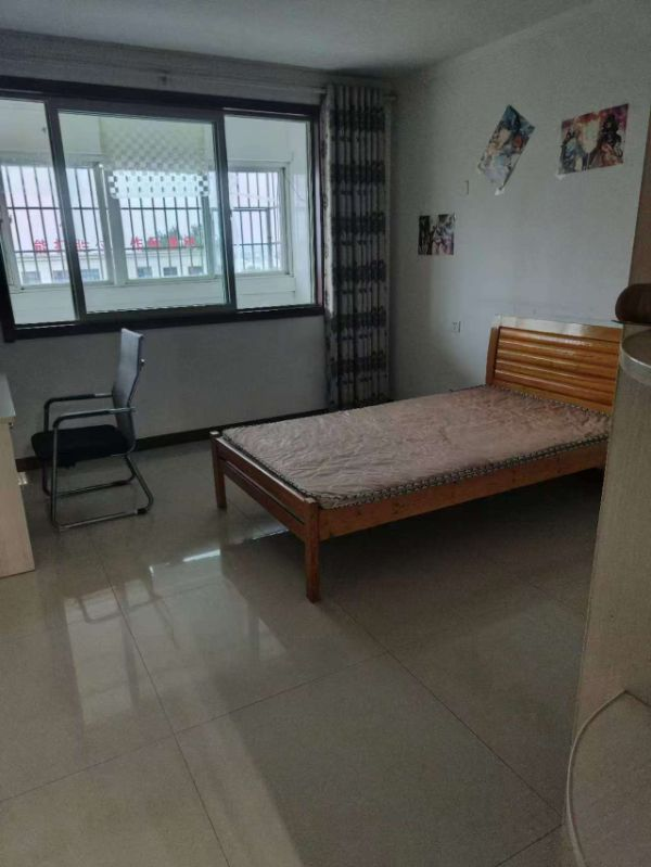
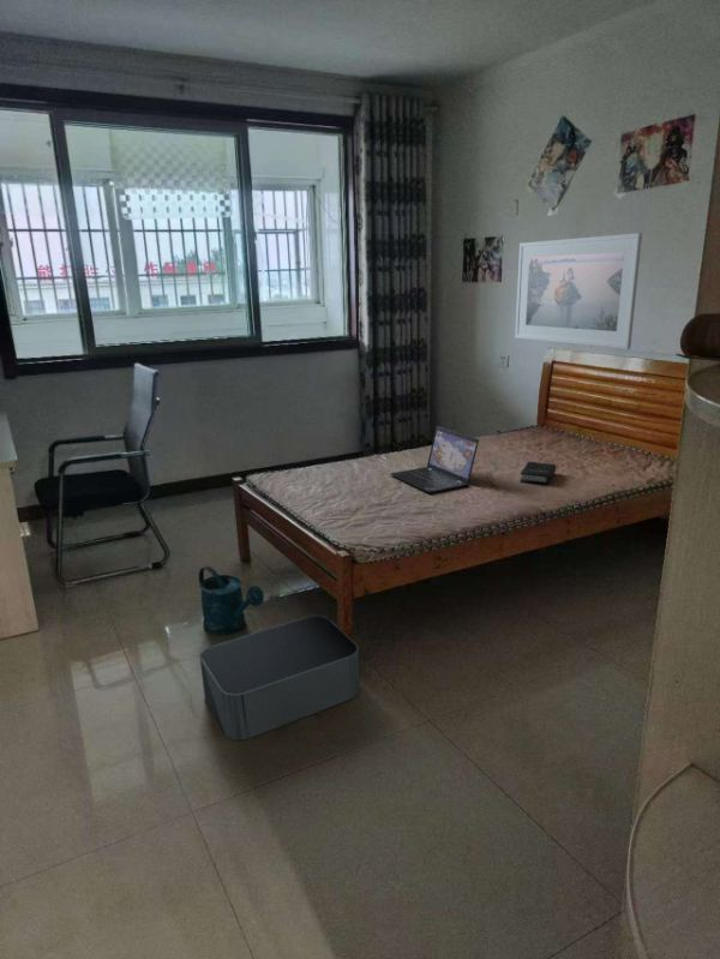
+ storage bin [199,615,361,742]
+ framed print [514,232,643,350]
+ watering can [198,565,265,636]
+ hardback book [518,461,557,485]
+ laptop [390,425,480,495]
